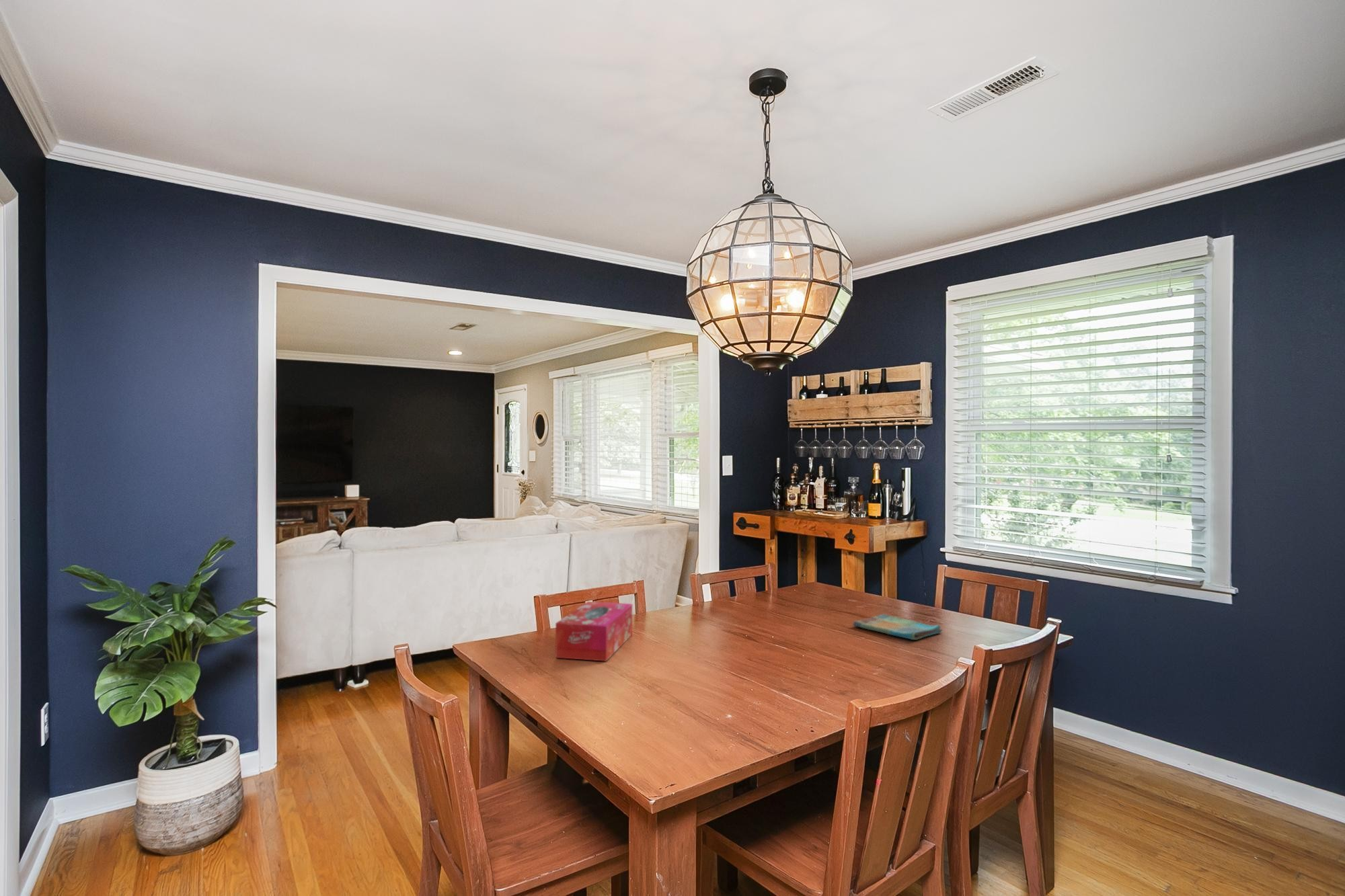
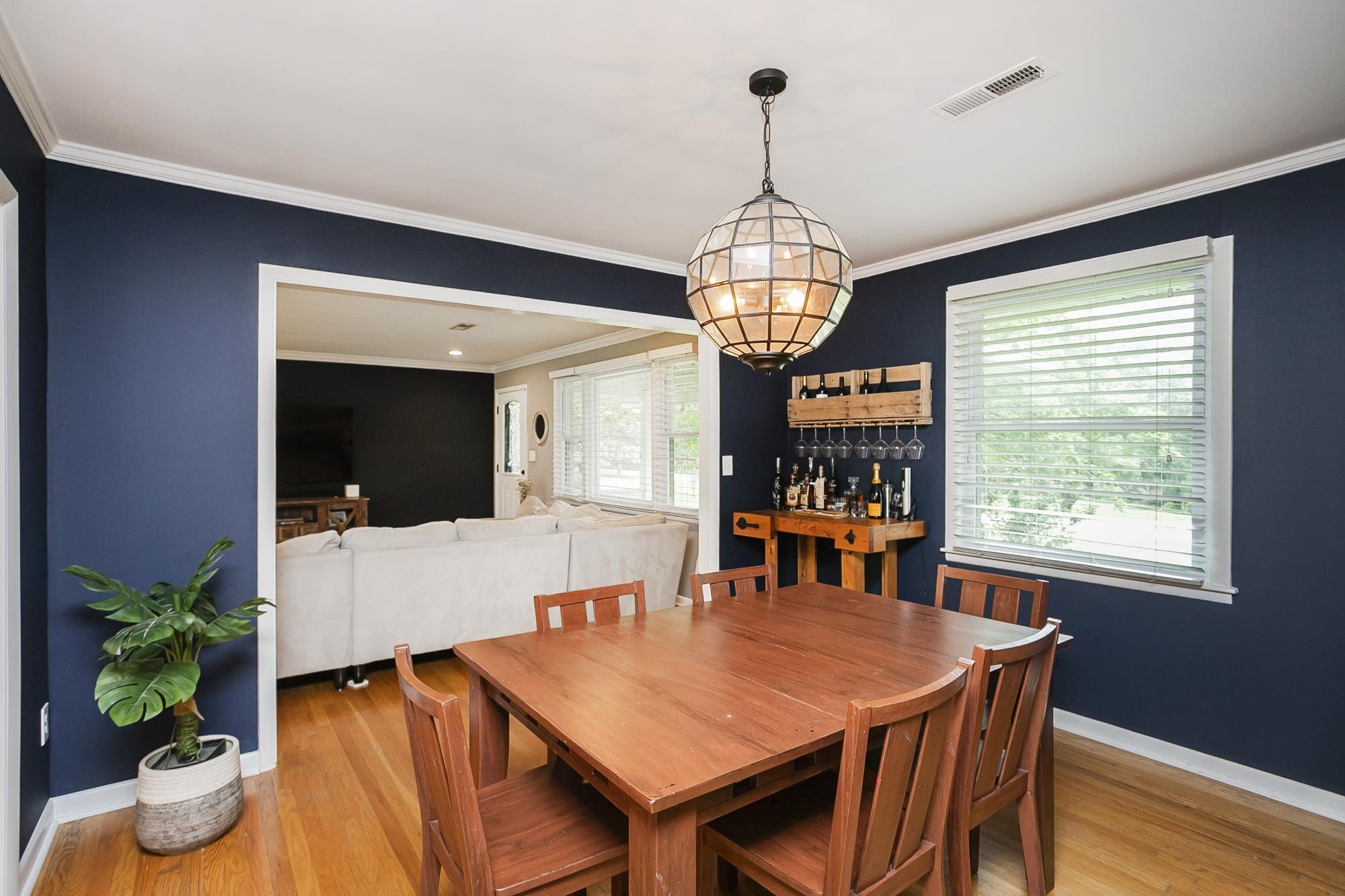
- tissue box [555,601,633,662]
- dish towel [853,614,943,641]
